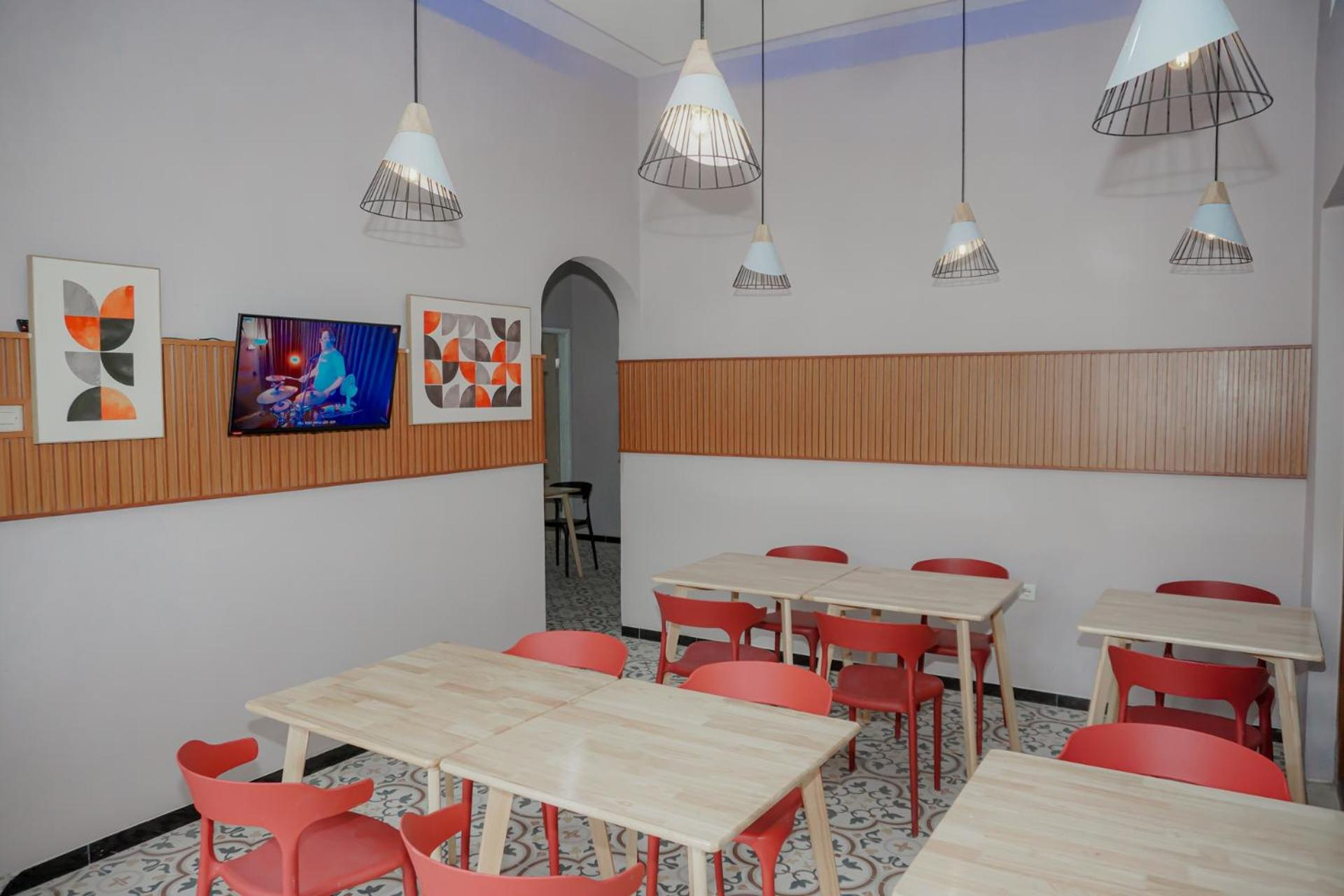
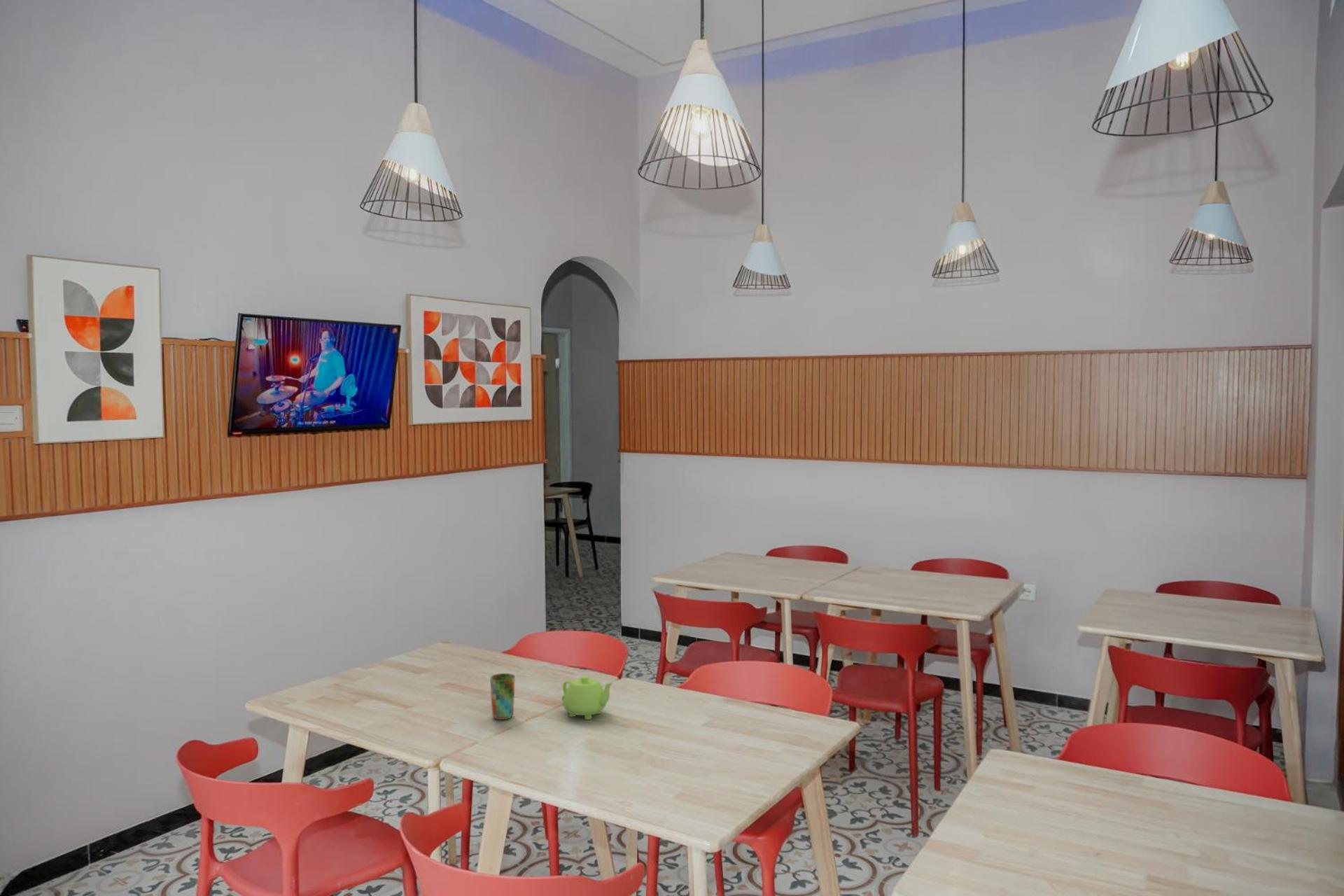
+ teapot [561,675,614,720]
+ cup [489,673,516,720]
